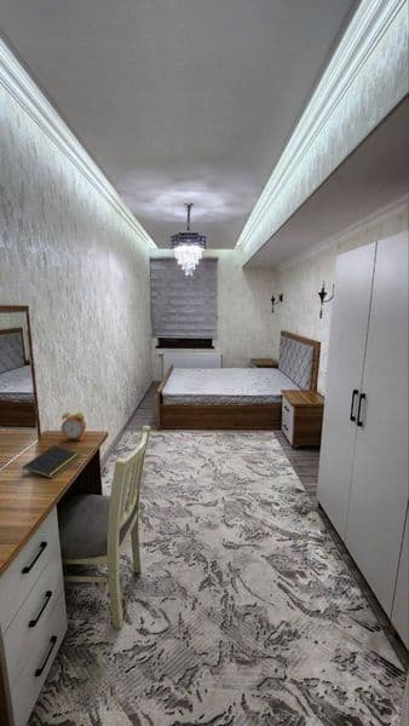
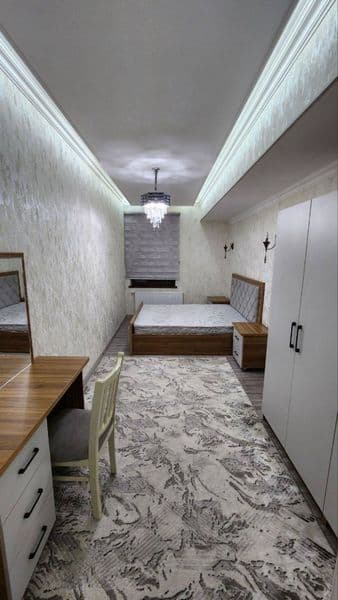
- alarm clock [61,407,87,443]
- notepad [22,445,82,479]
